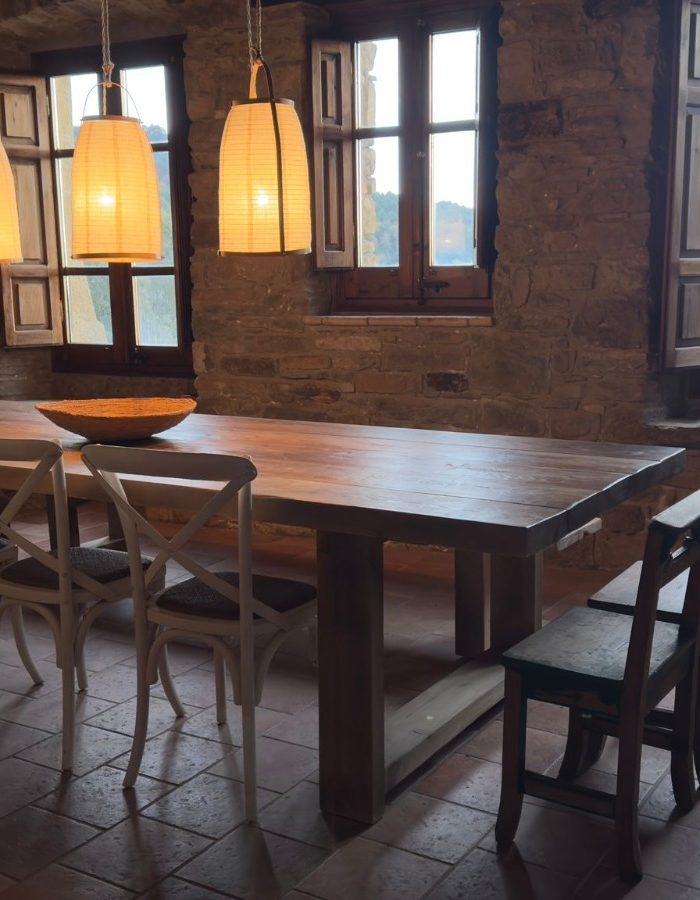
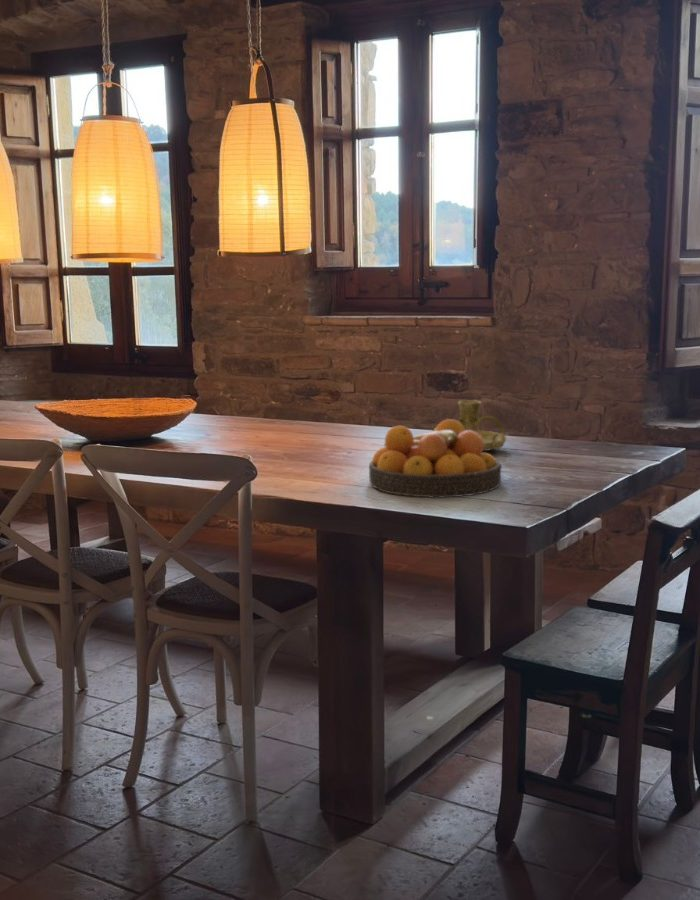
+ fruit bowl [368,418,503,499]
+ candle holder [457,399,507,452]
